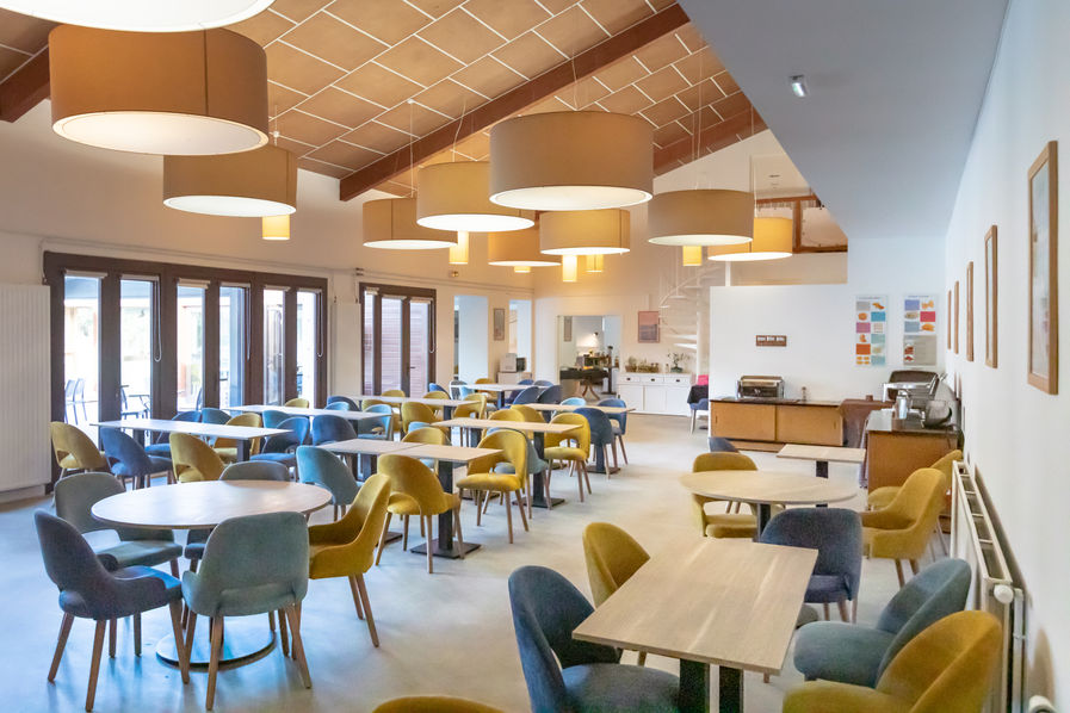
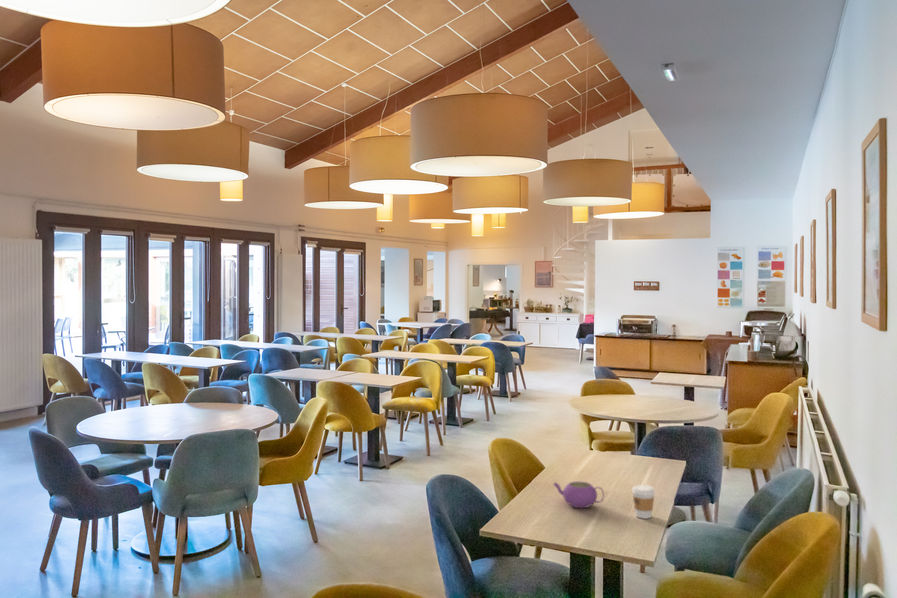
+ coffee cup [631,484,656,520]
+ teapot [552,481,605,509]
